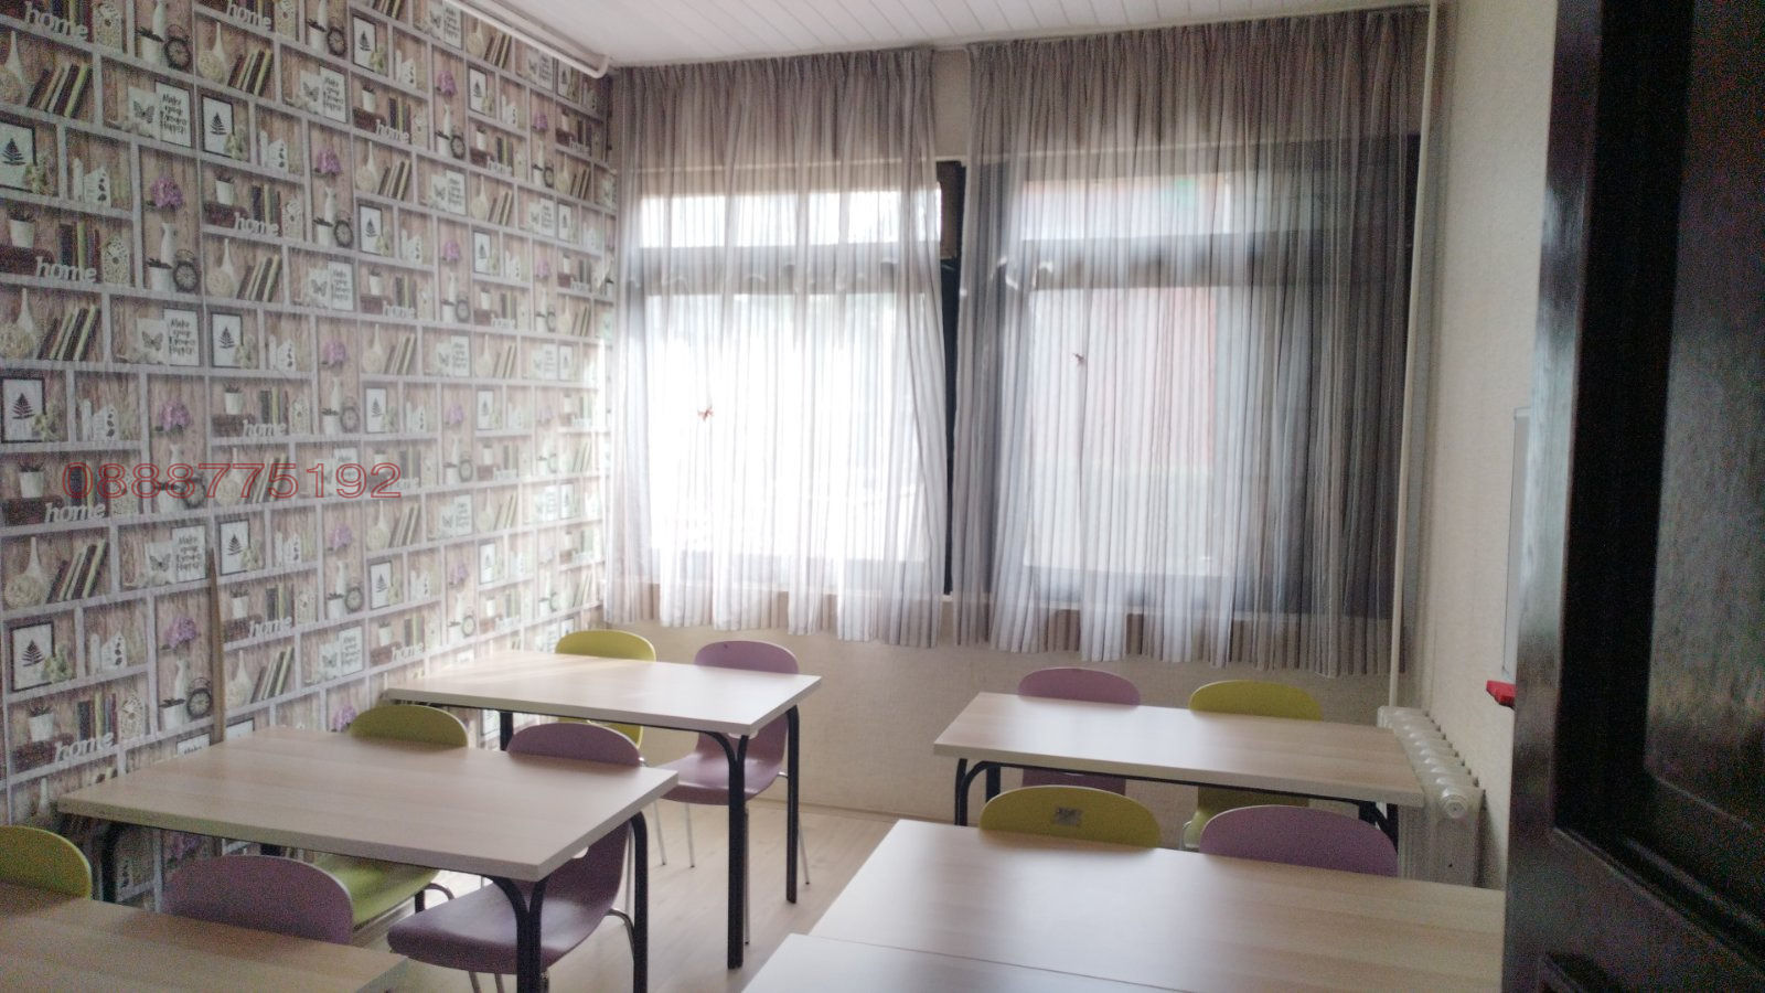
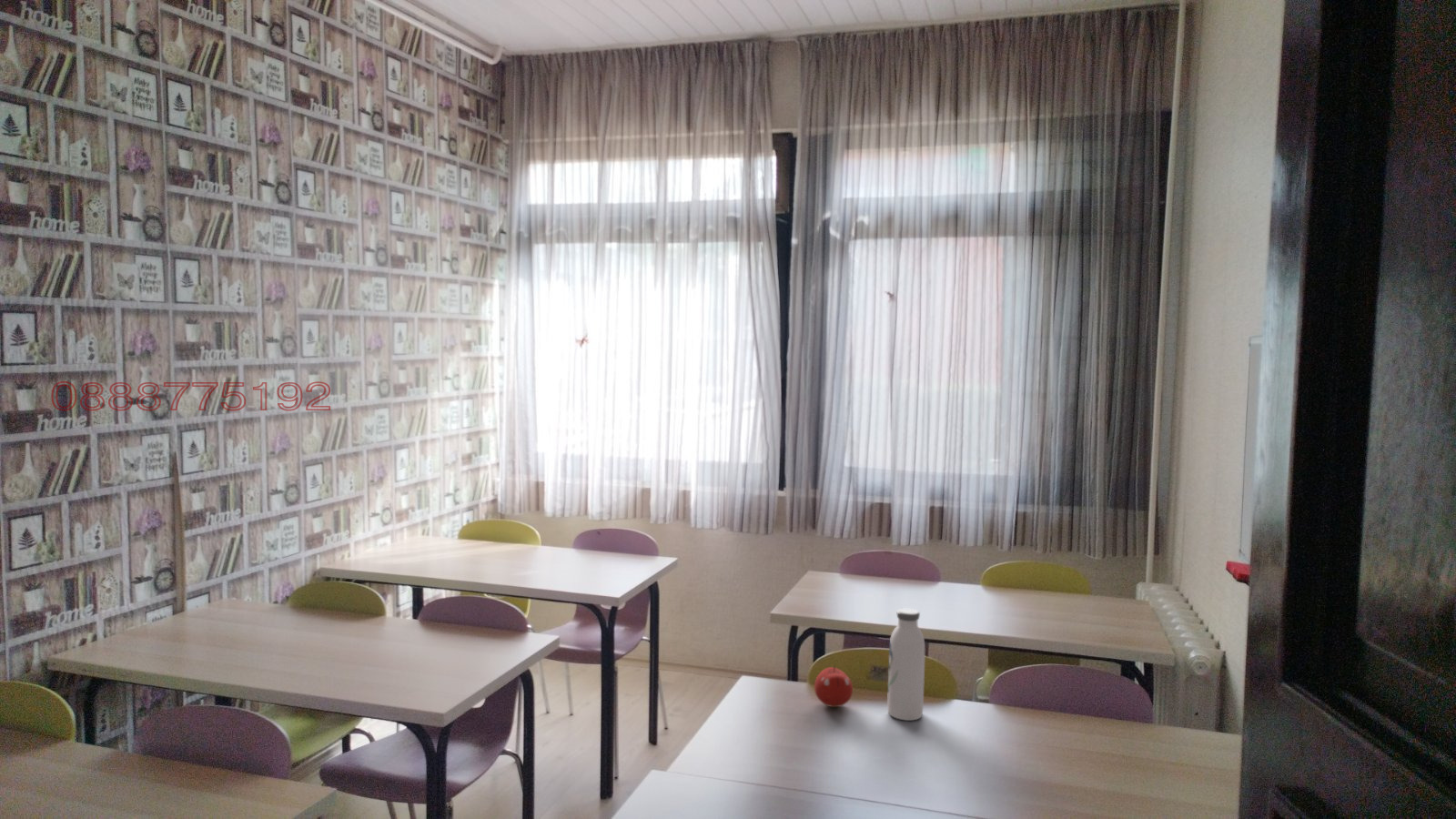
+ fruit [814,665,854,708]
+ water bottle [886,608,925,722]
